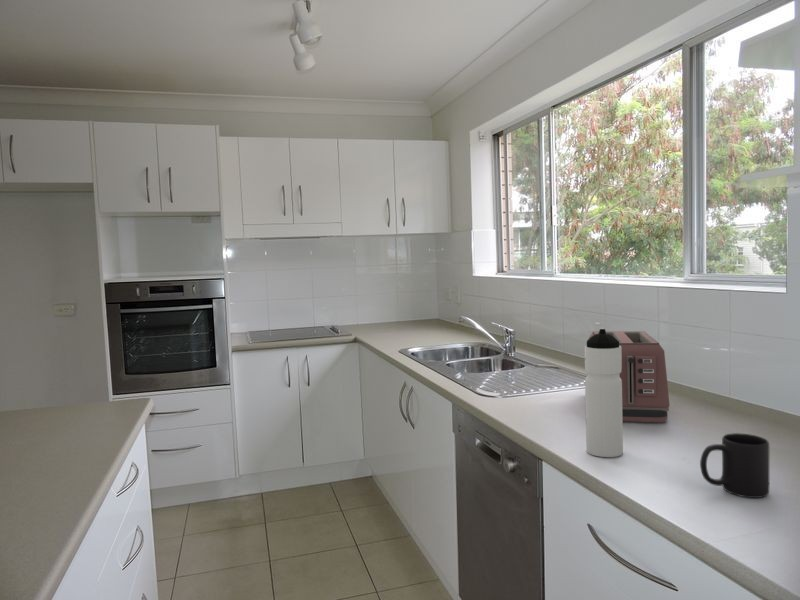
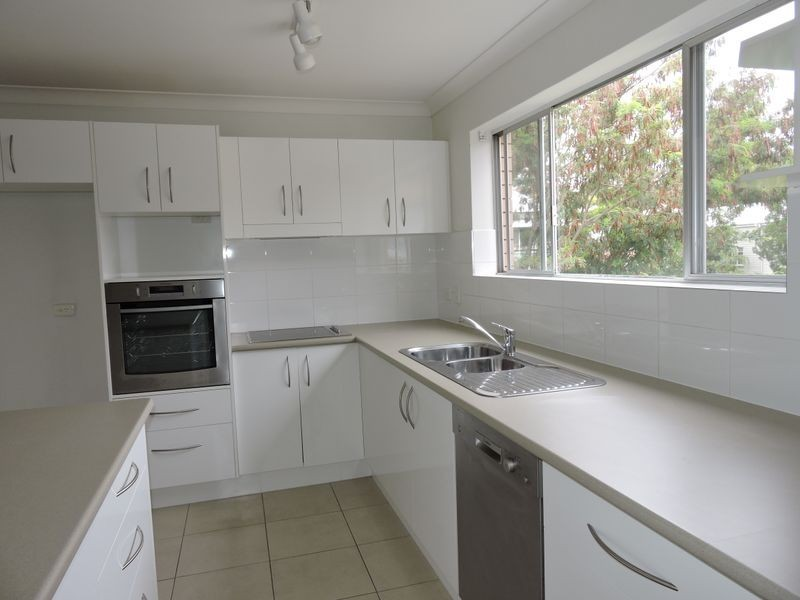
- water bottle [584,328,624,458]
- toaster [588,330,671,423]
- mug [699,432,770,499]
